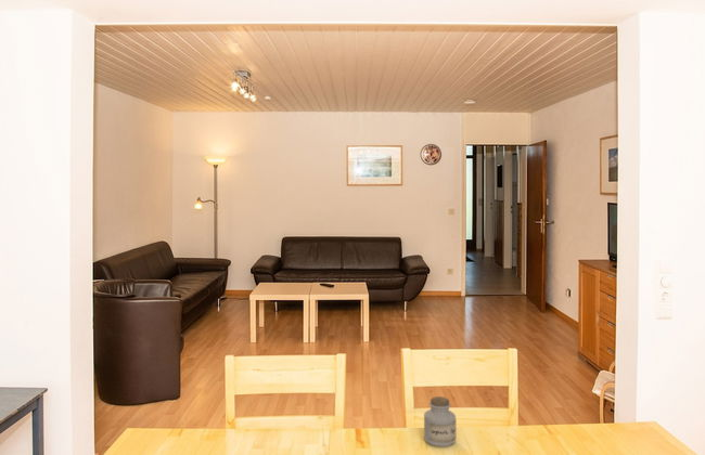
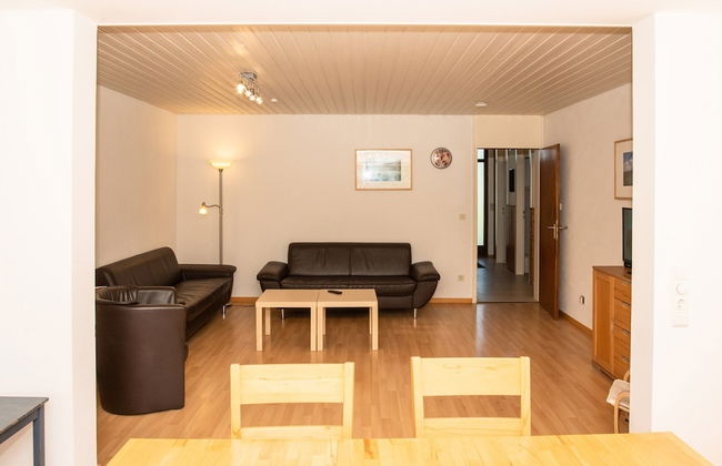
- jar [423,395,457,447]
